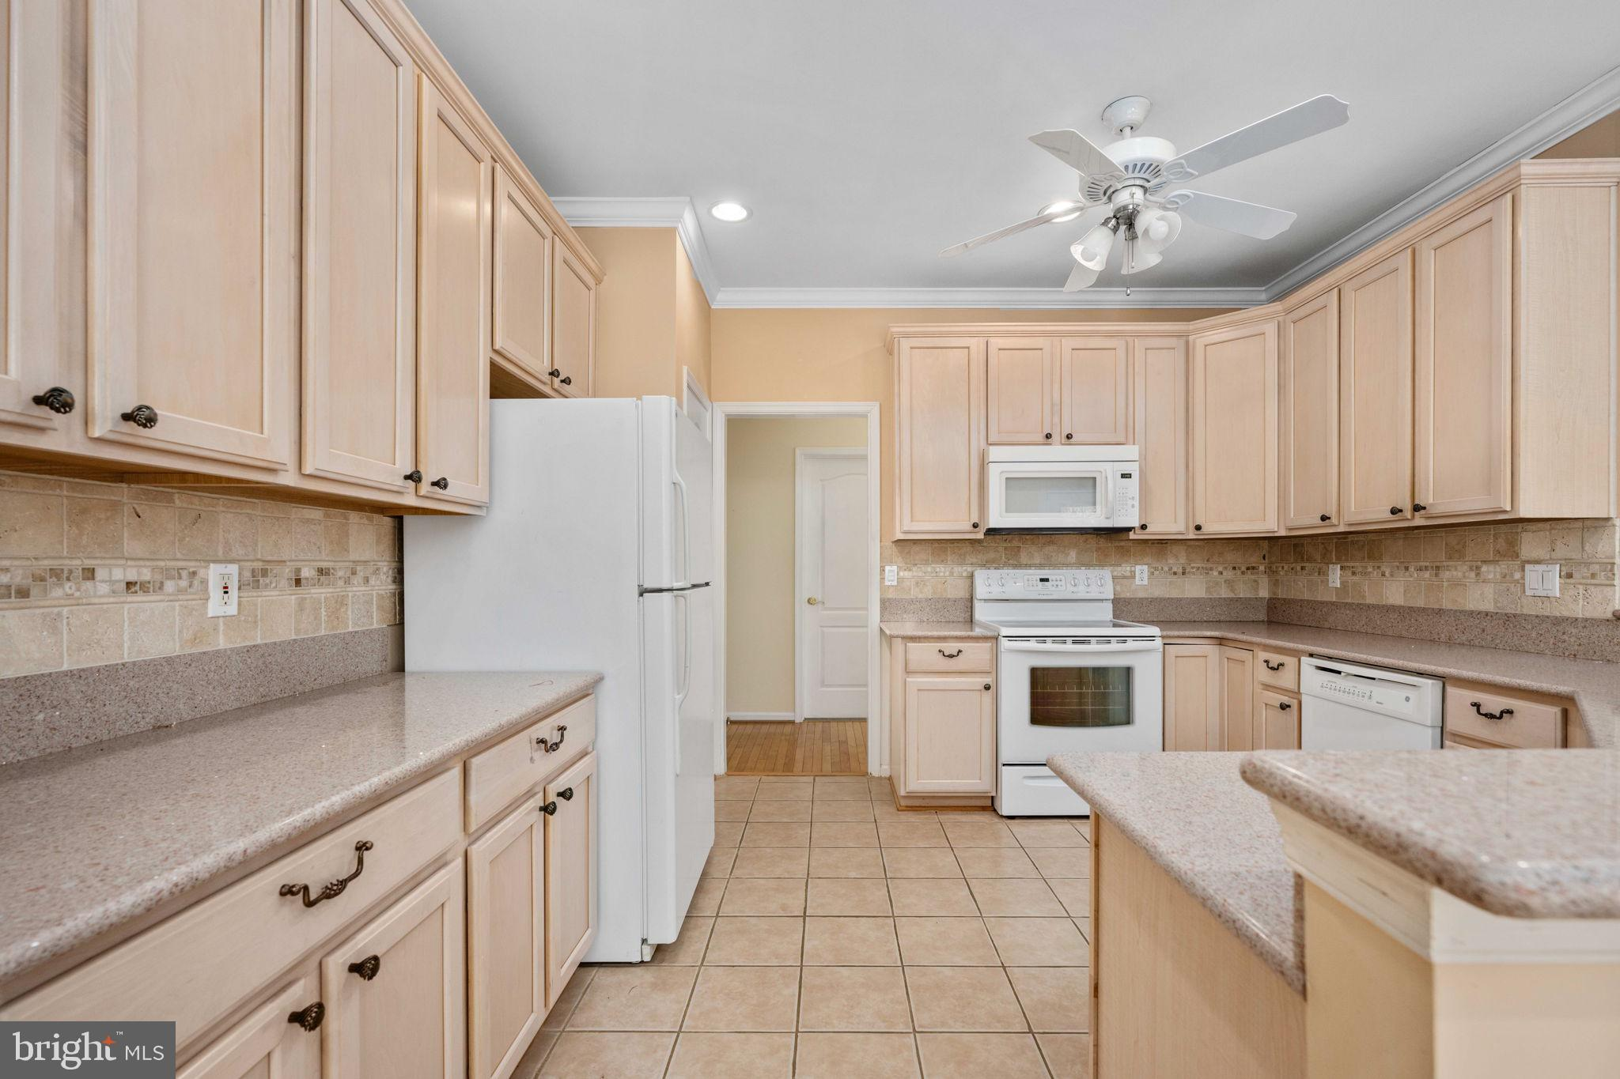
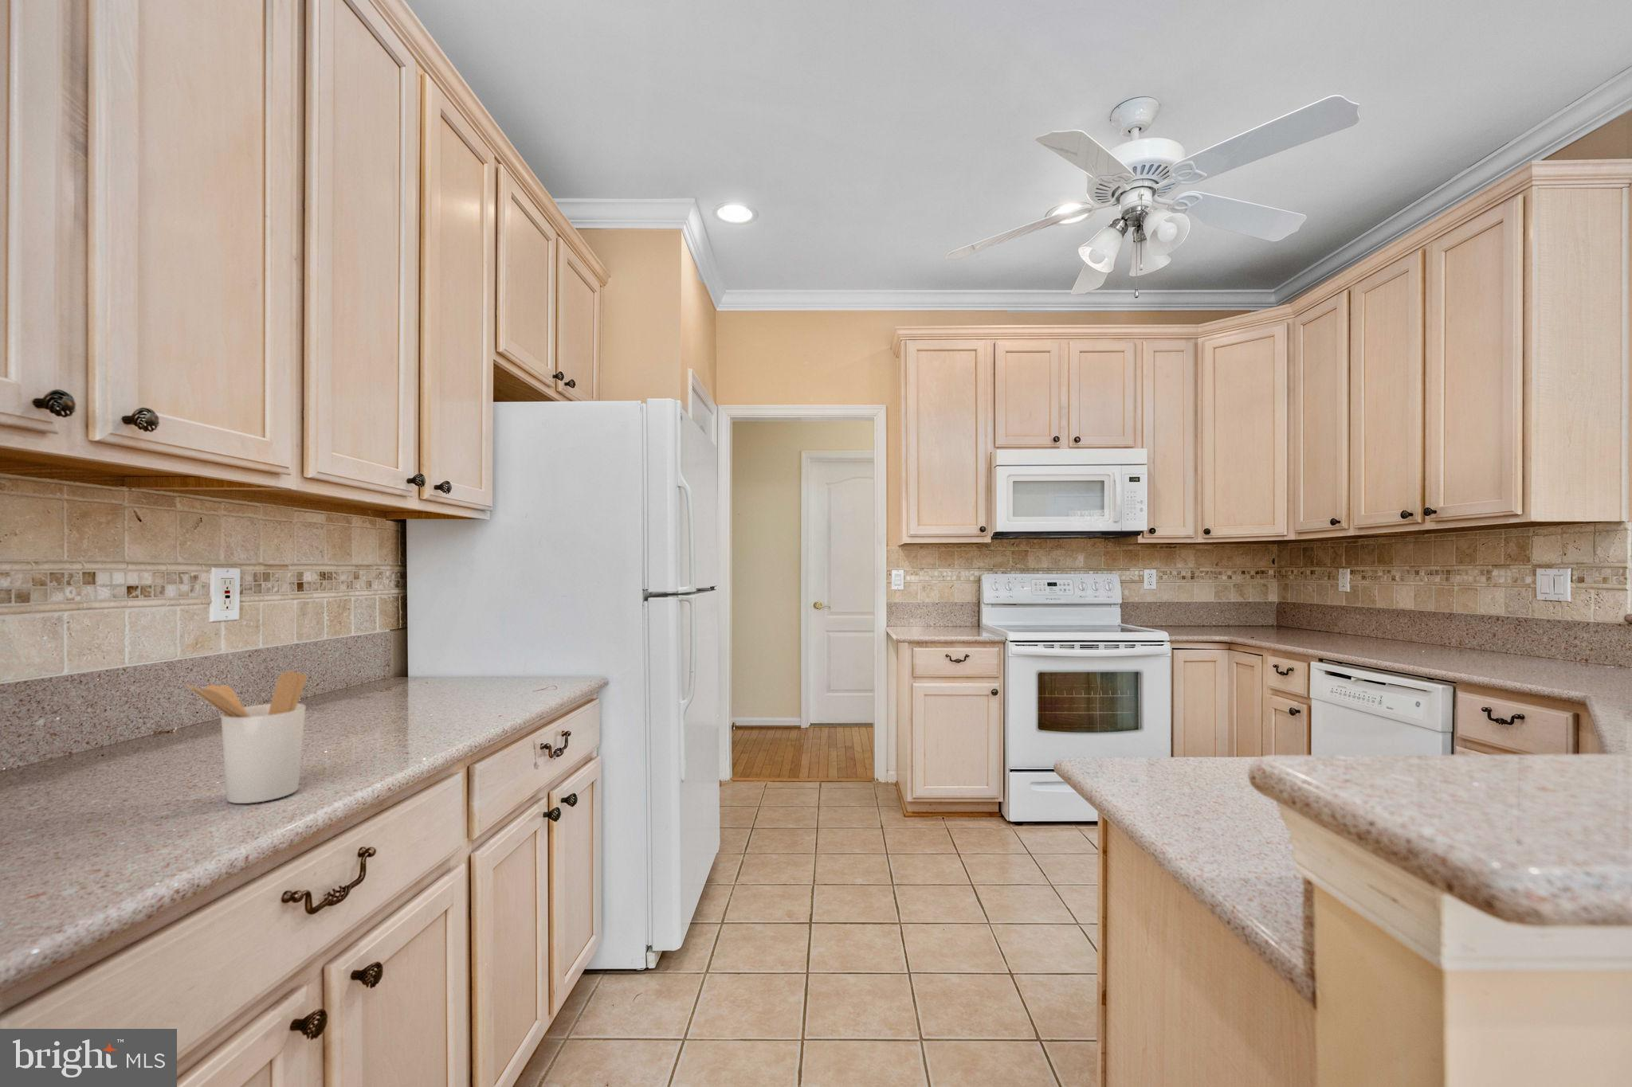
+ utensil holder [184,671,308,804]
